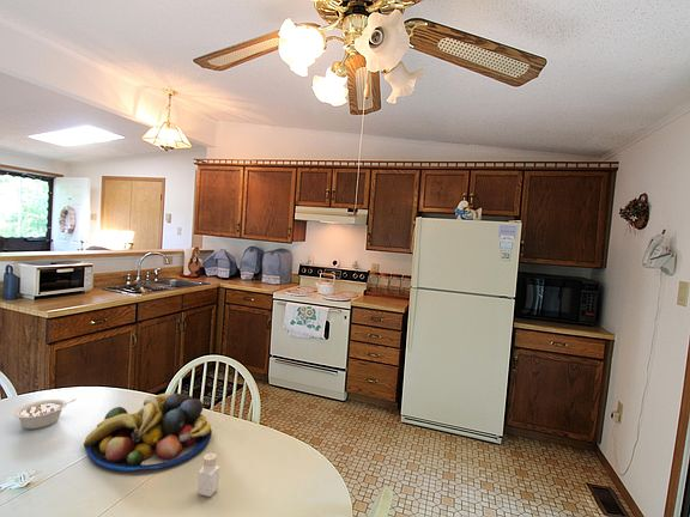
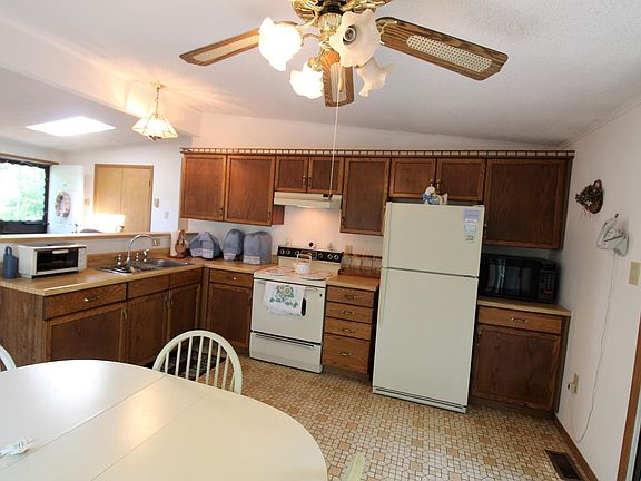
- fruit bowl [83,393,213,473]
- pepper shaker [196,452,220,498]
- legume [13,397,78,430]
